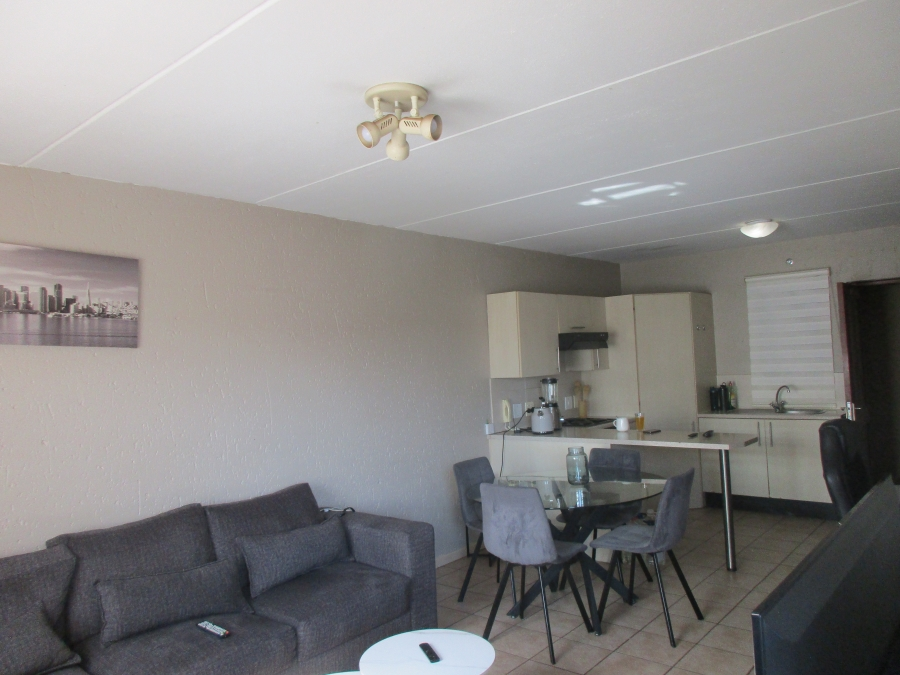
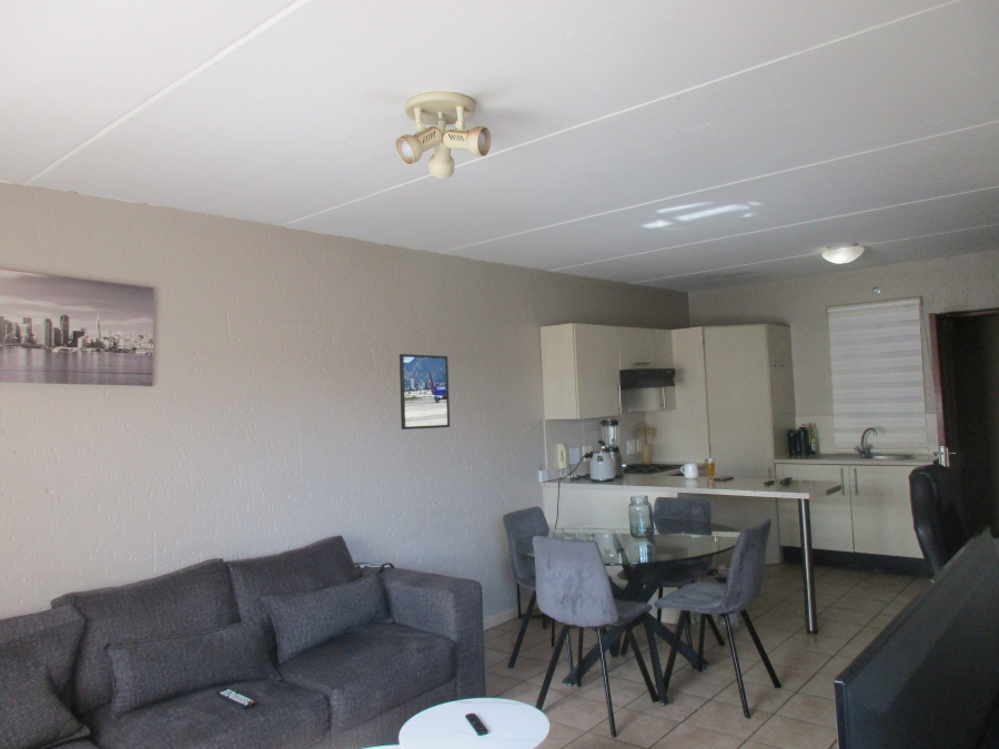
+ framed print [398,353,451,431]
